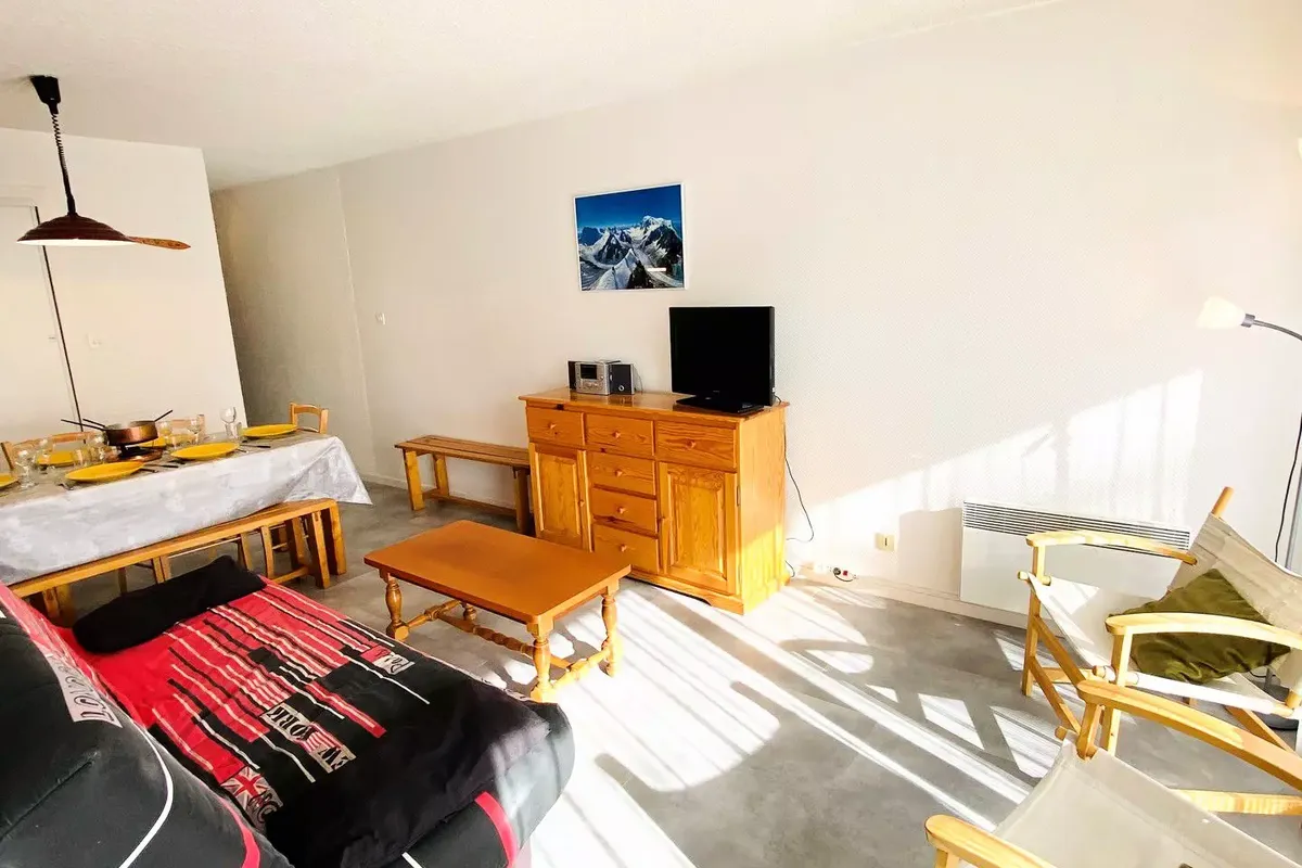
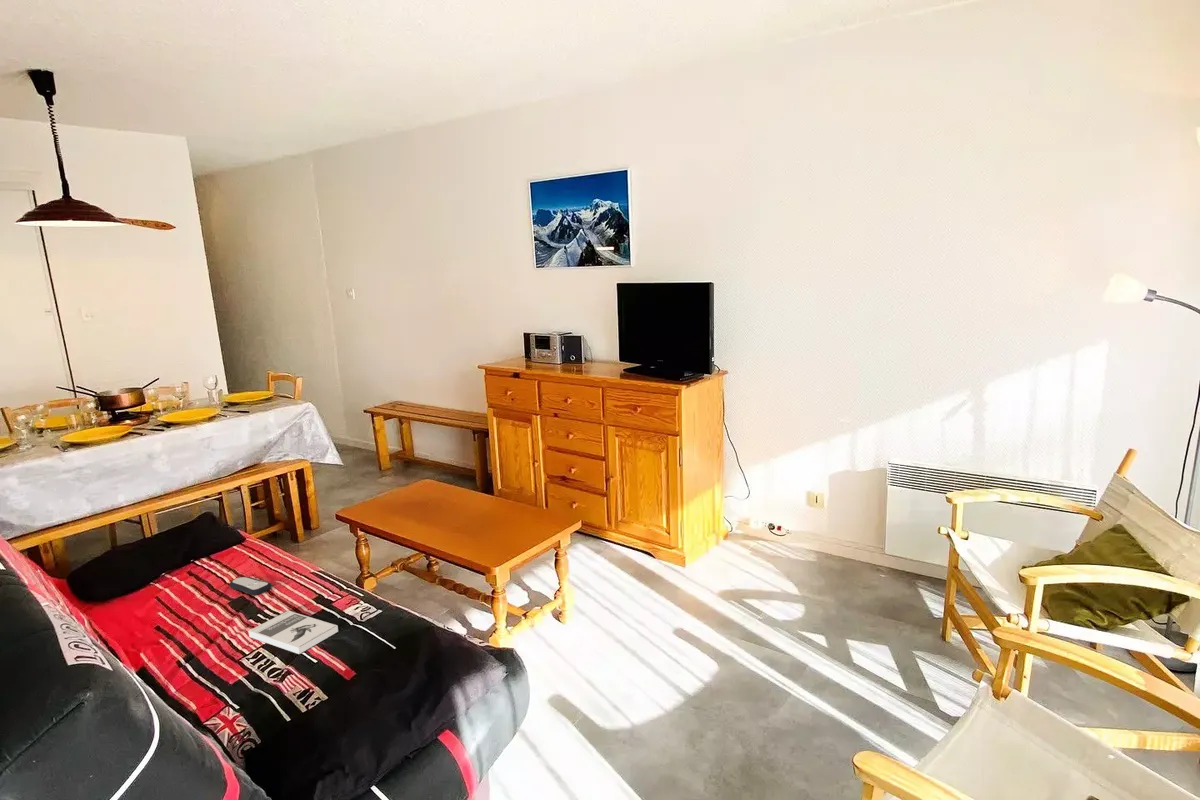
+ book [248,610,339,655]
+ remote control [228,576,273,596]
